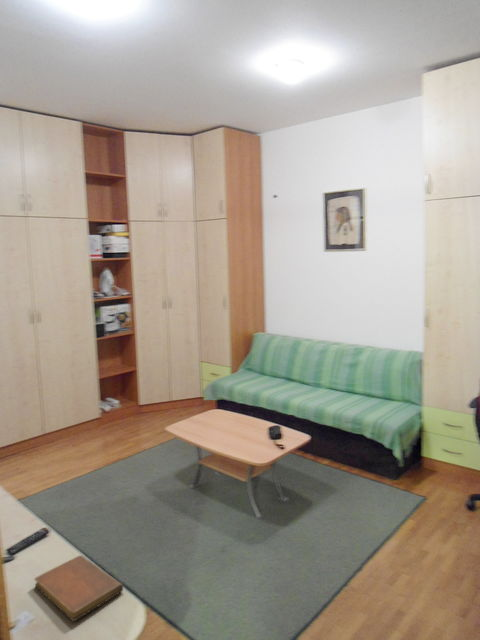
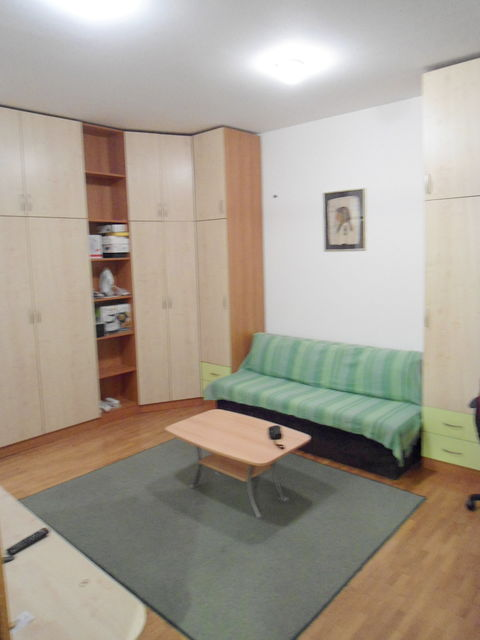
- notebook [33,554,124,622]
